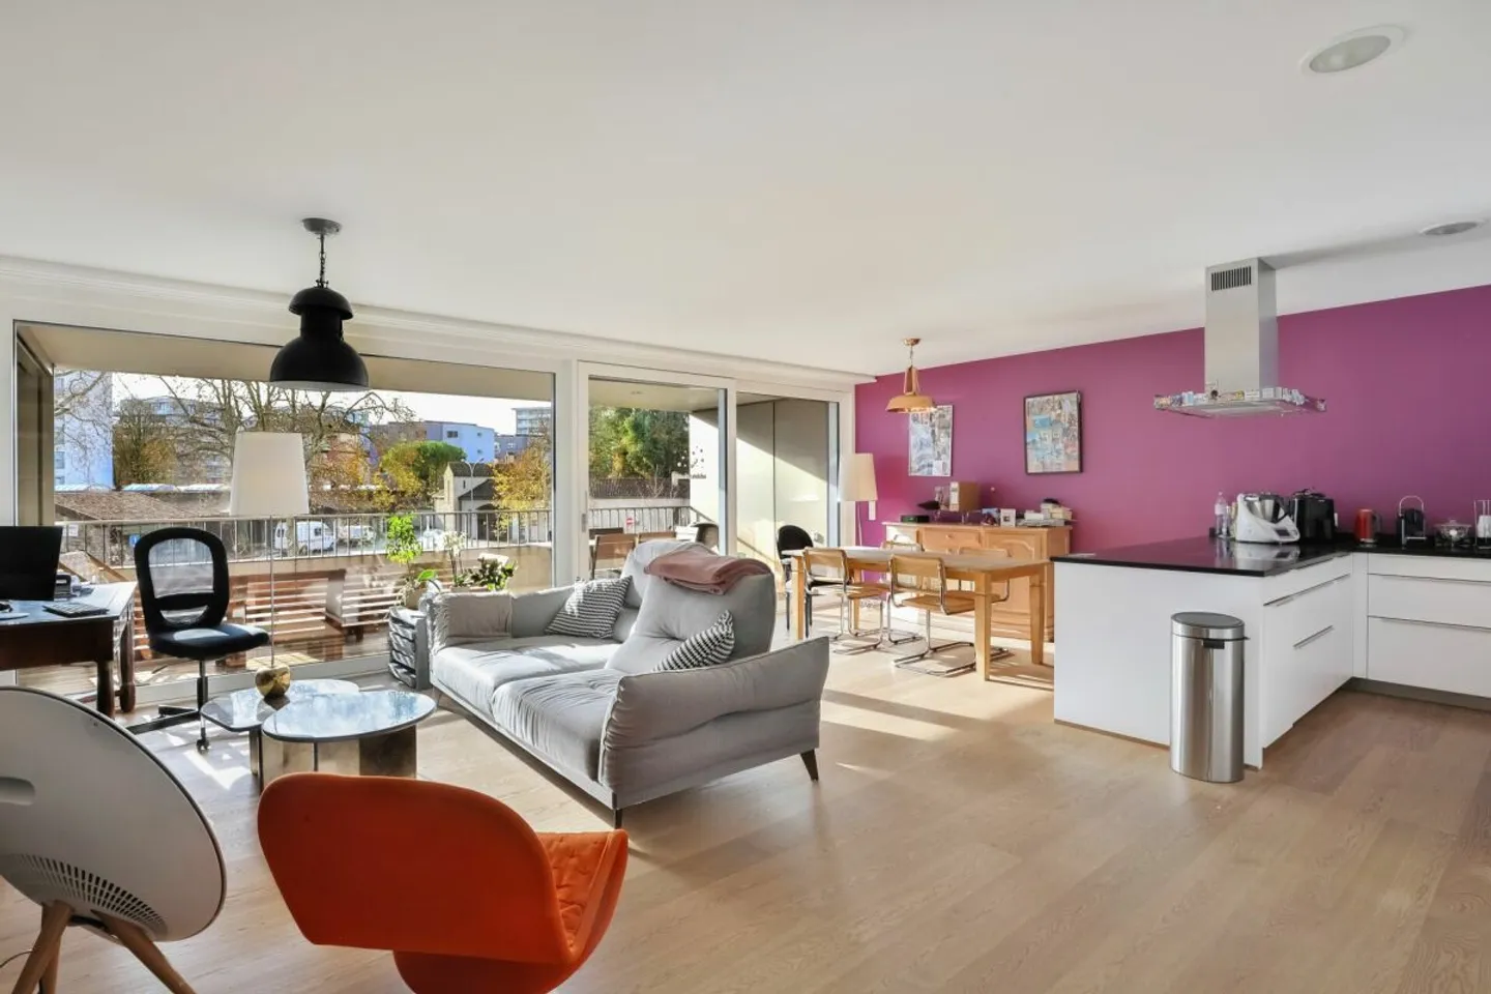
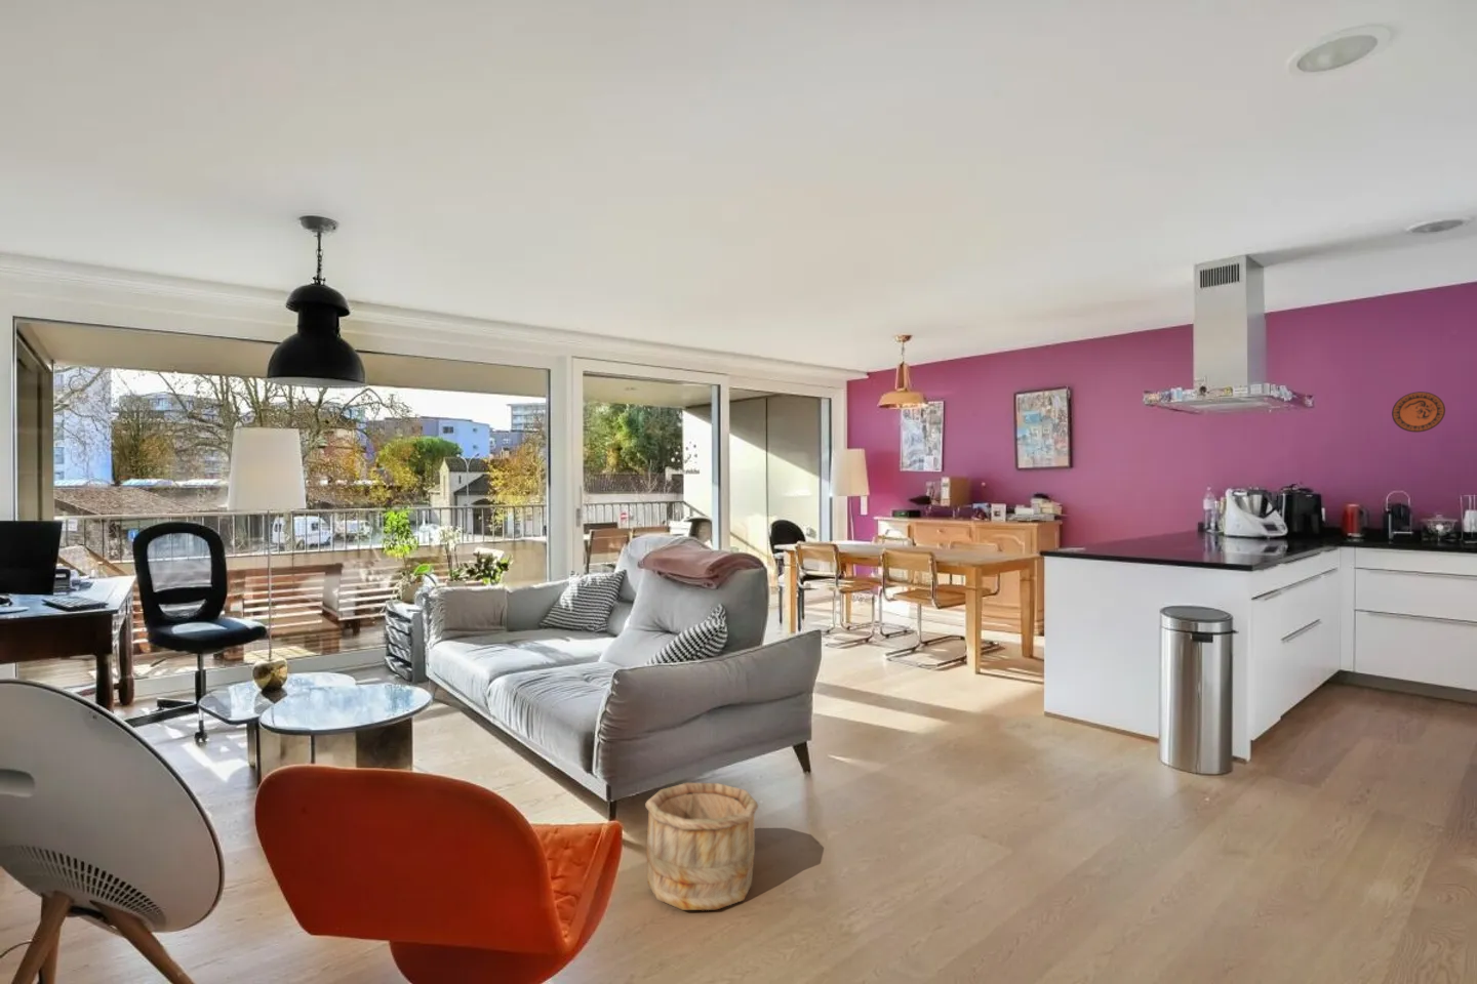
+ decorative plate [1391,391,1446,434]
+ wooden bucket [644,782,759,912]
